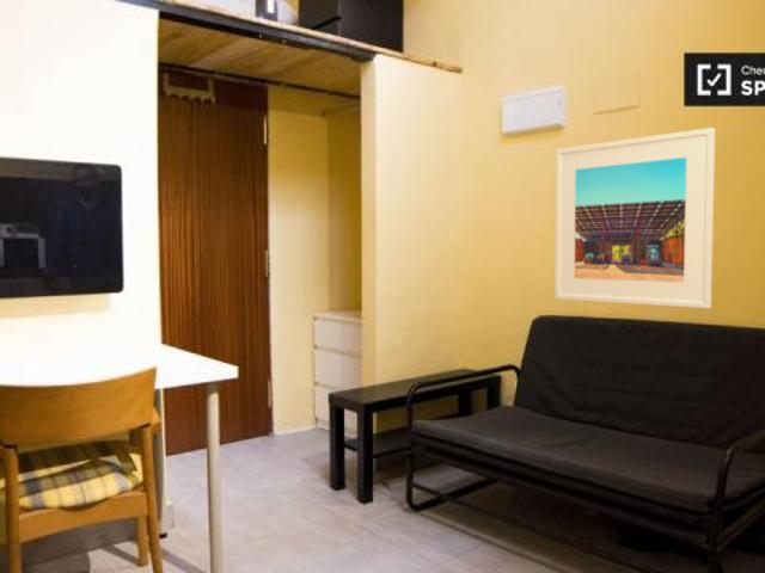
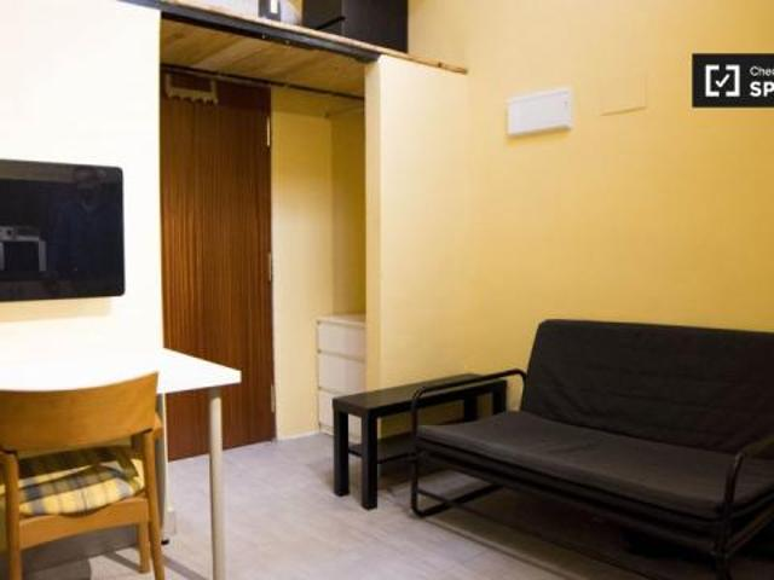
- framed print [553,127,716,309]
